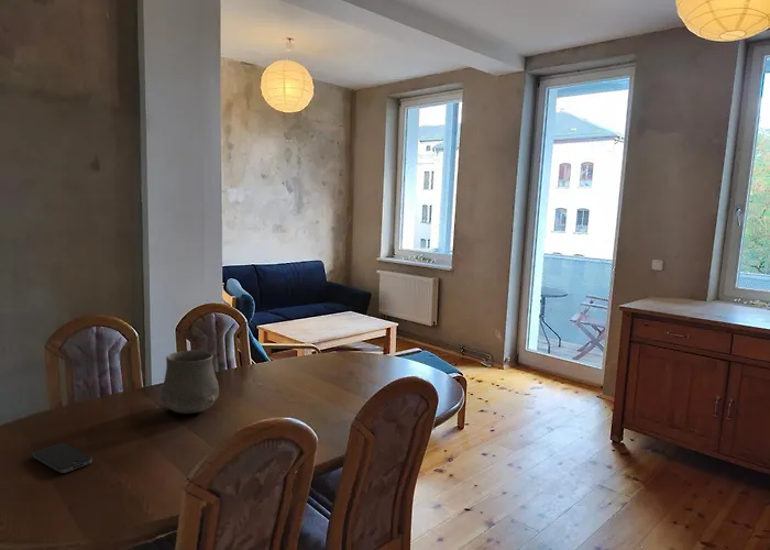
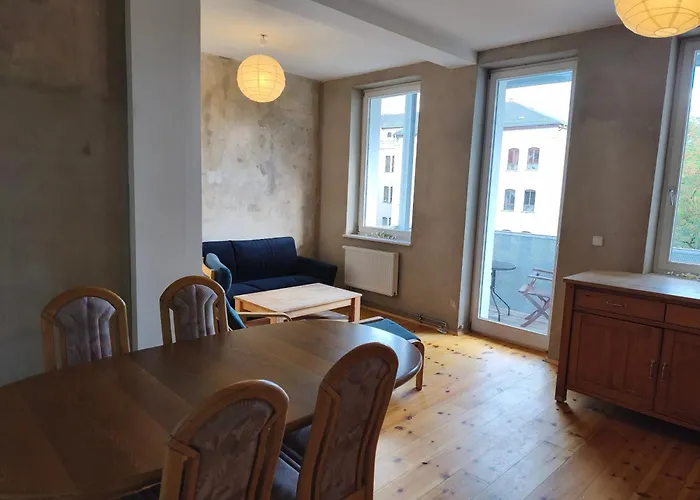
- smartphone [32,442,94,474]
- ceramic cup [160,349,220,415]
